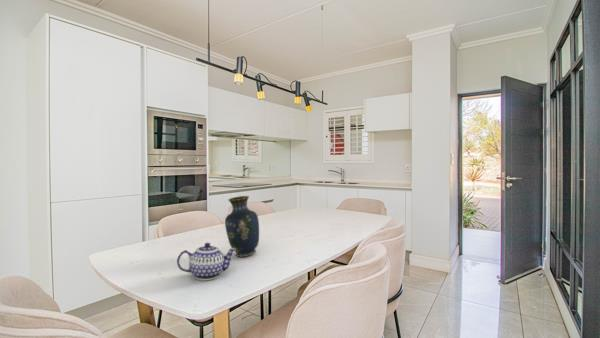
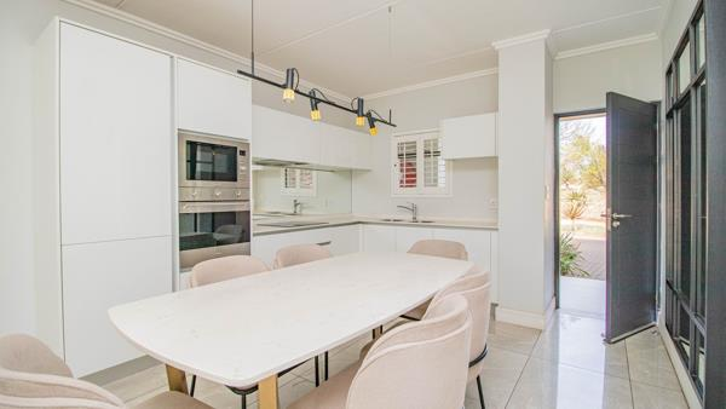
- vase [224,195,260,258]
- teapot [176,242,236,282]
